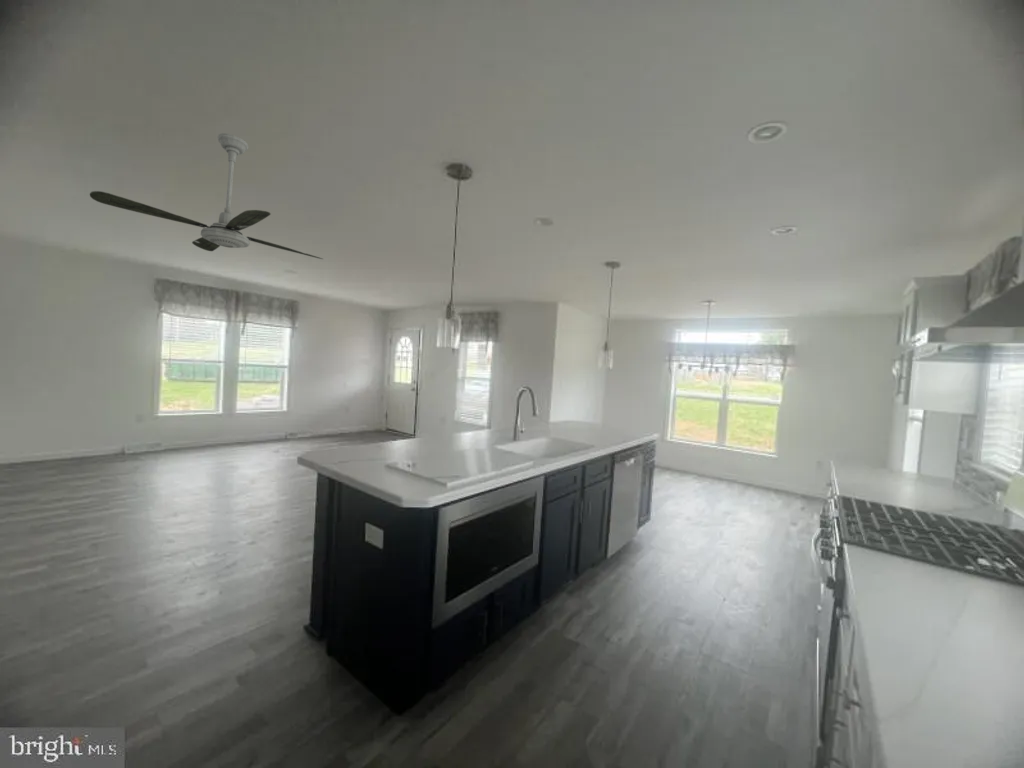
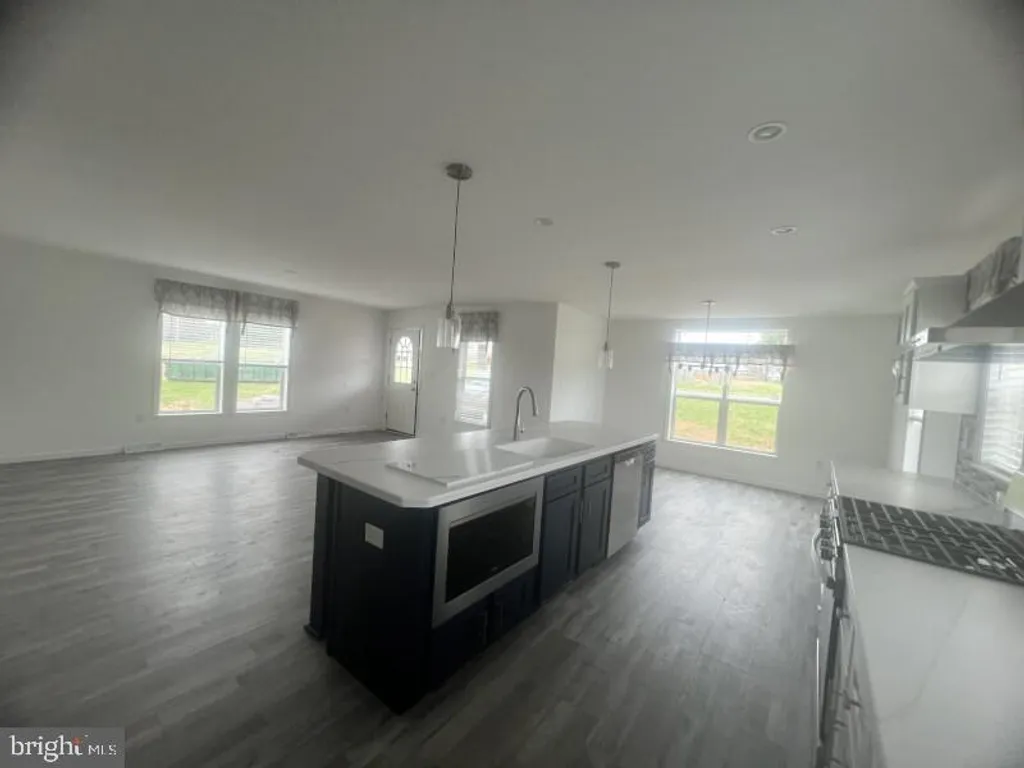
- ceiling fan [89,132,323,260]
